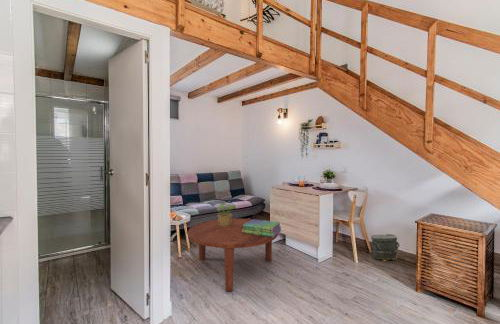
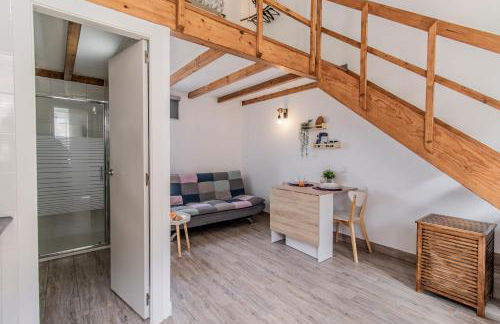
- stack of books [242,218,282,238]
- bag [370,233,401,262]
- coffee table [187,217,279,292]
- potted plant [215,200,236,226]
